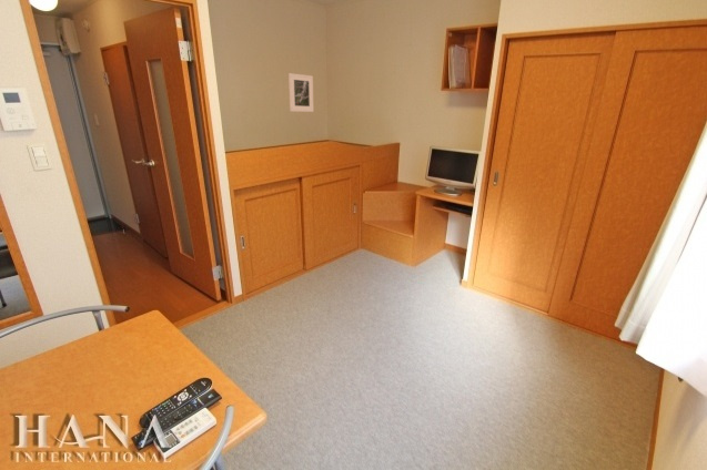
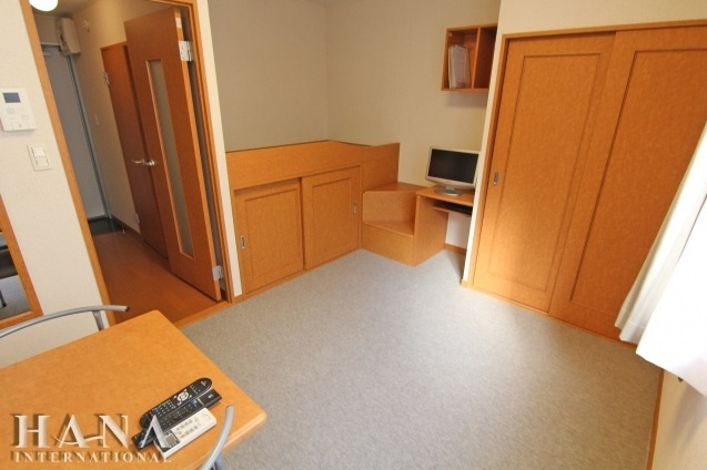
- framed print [287,72,315,113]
